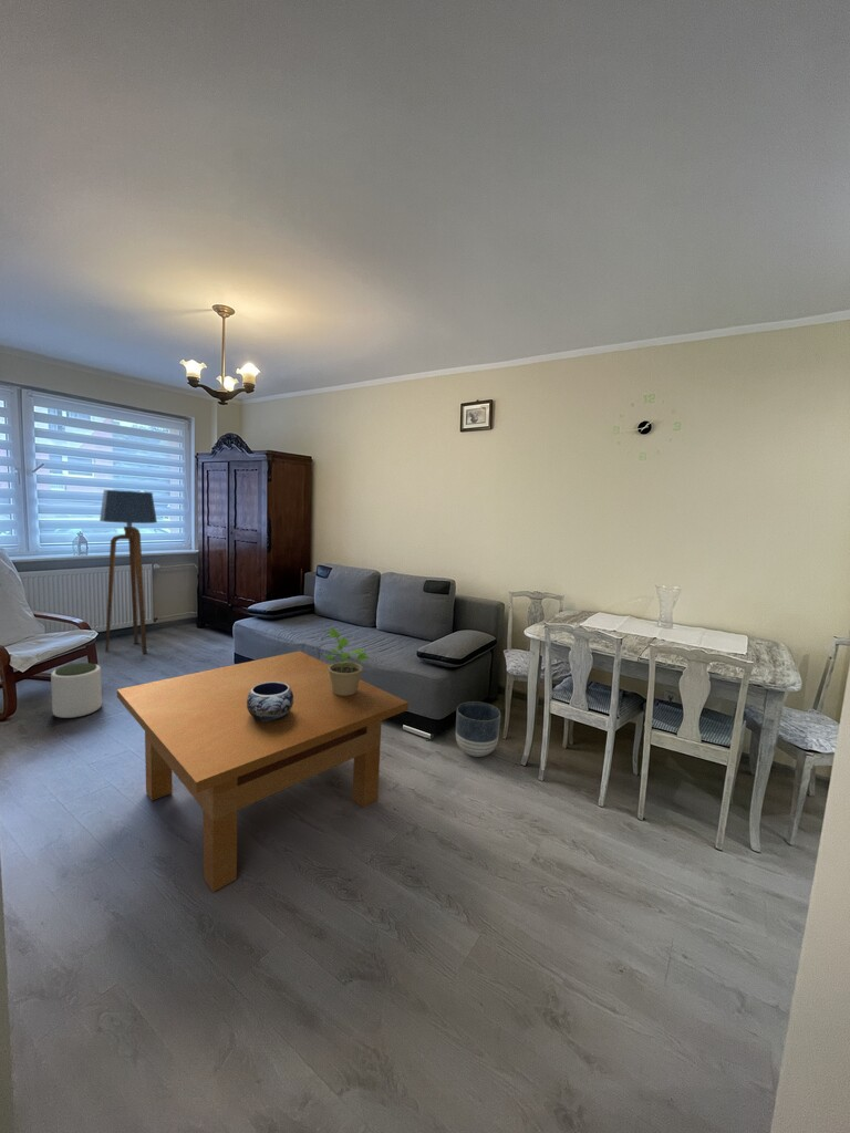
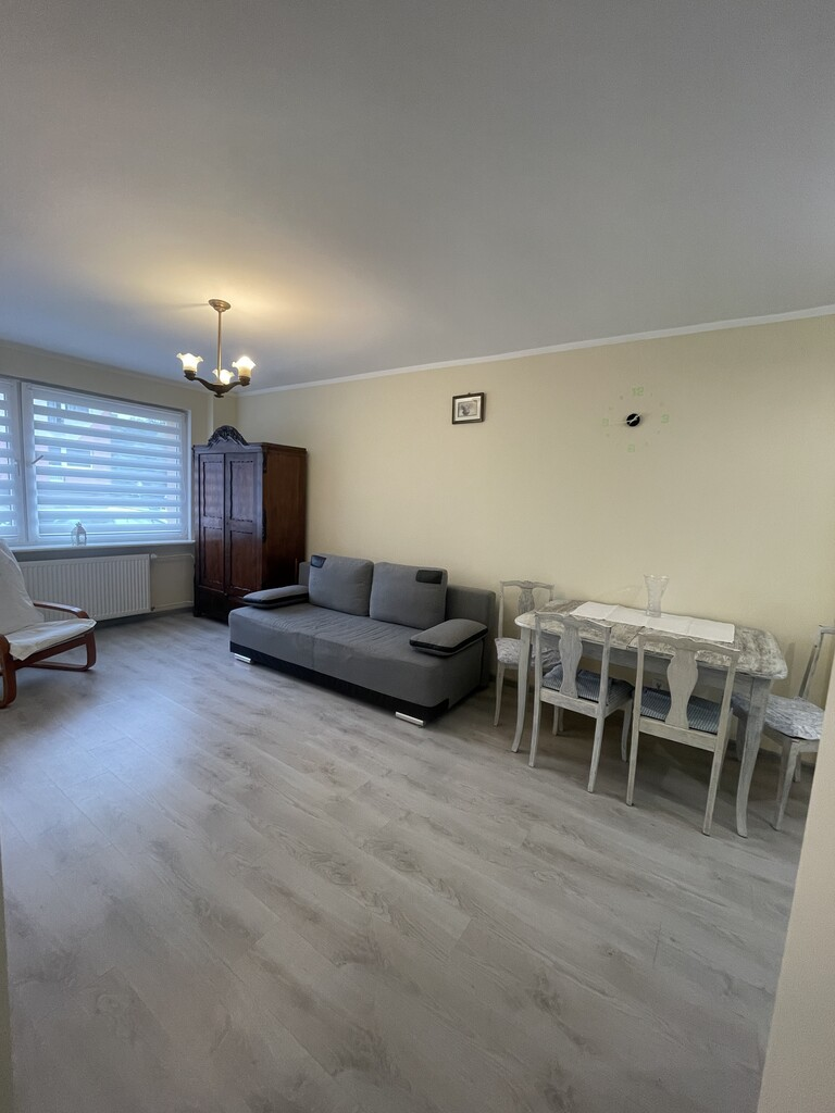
- table [116,649,410,893]
- floor lamp [99,489,158,655]
- plant pot [50,662,103,719]
- potted plant [322,627,370,696]
- decorative bowl [247,682,293,721]
- planter [455,700,501,758]
